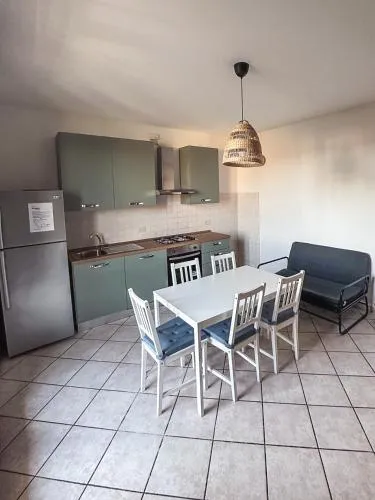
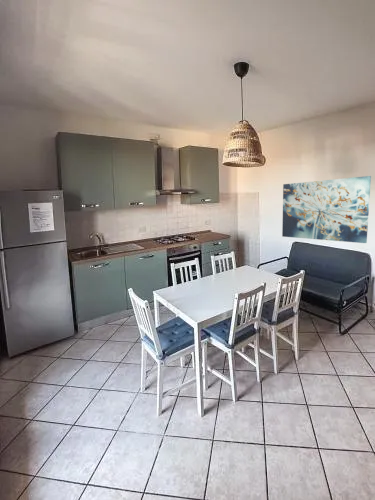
+ wall art [281,175,372,244]
